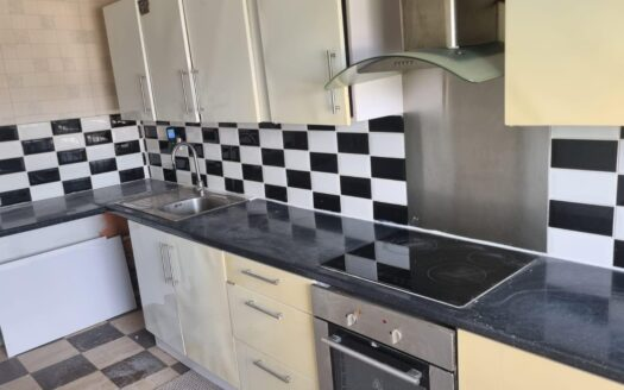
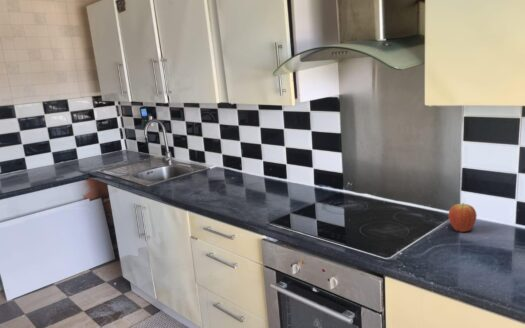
+ fruit [447,203,478,233]
